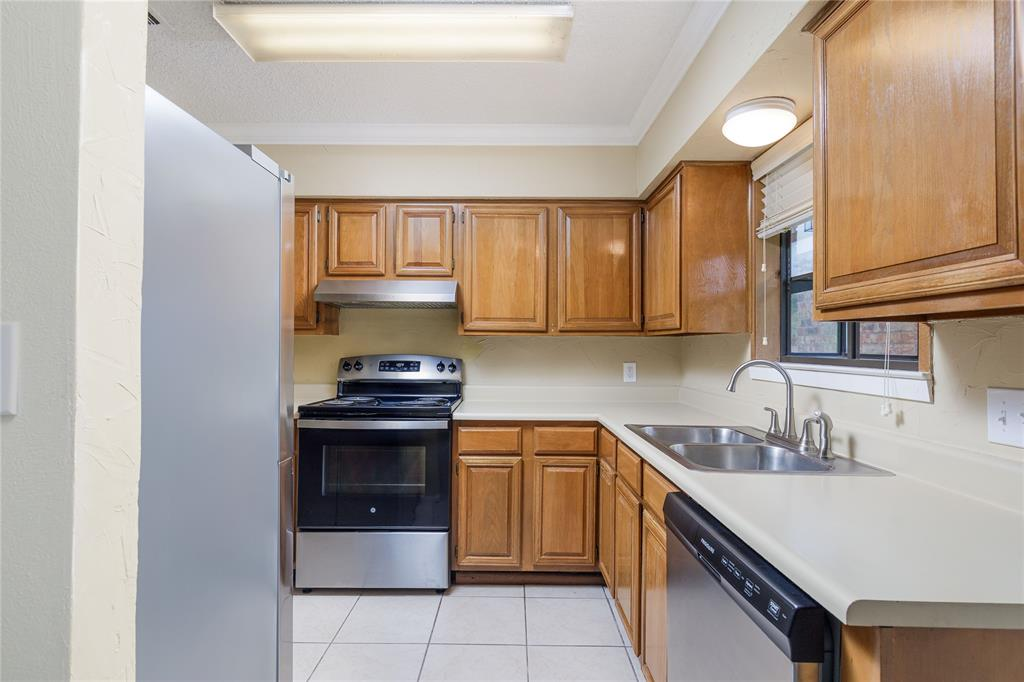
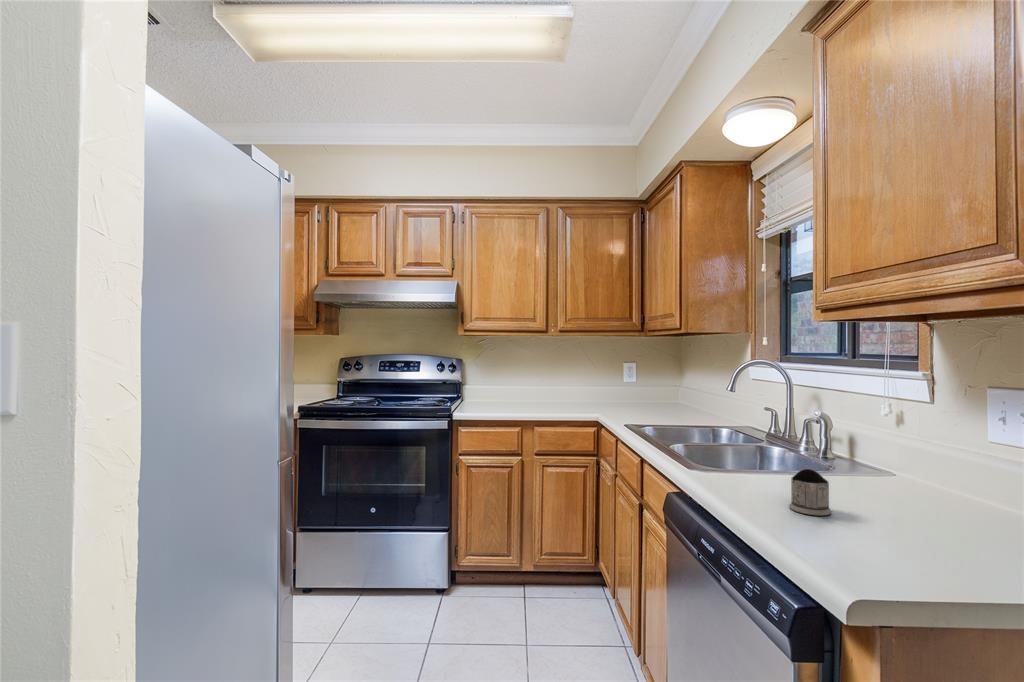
+ tea glass holder [788,468,832,516]
